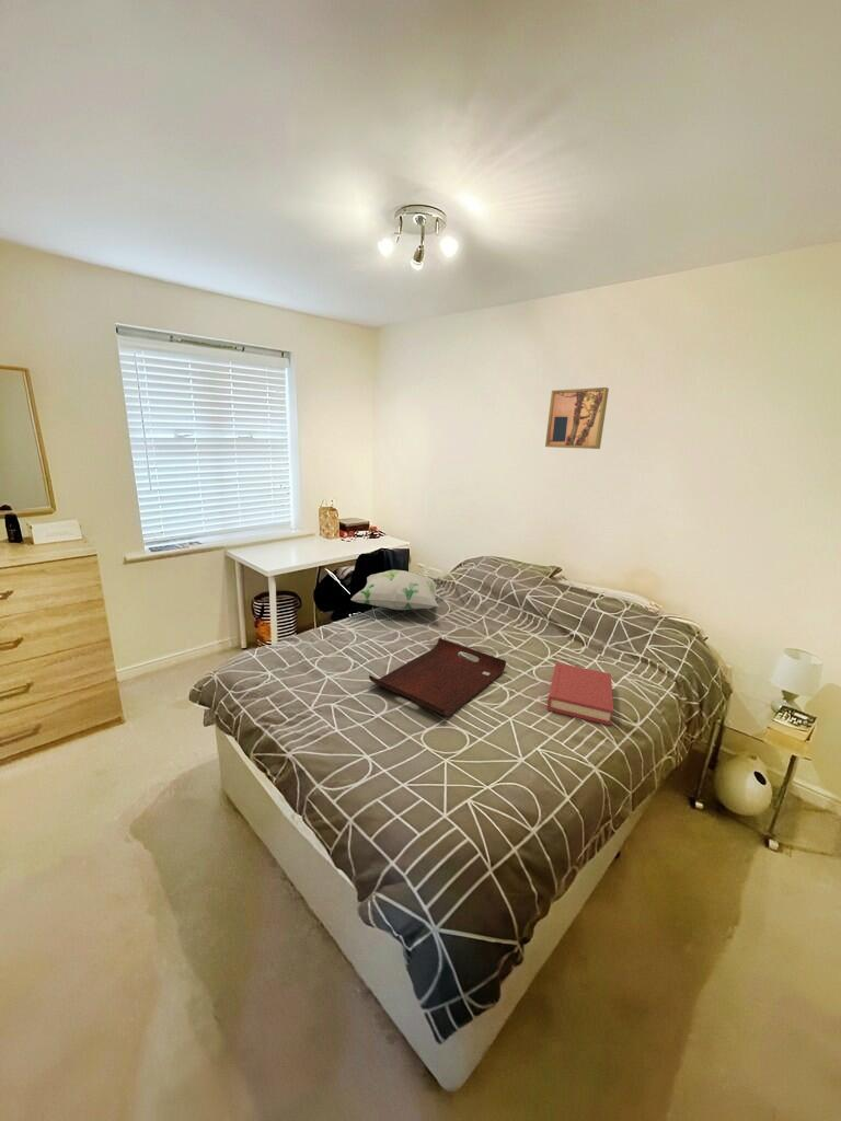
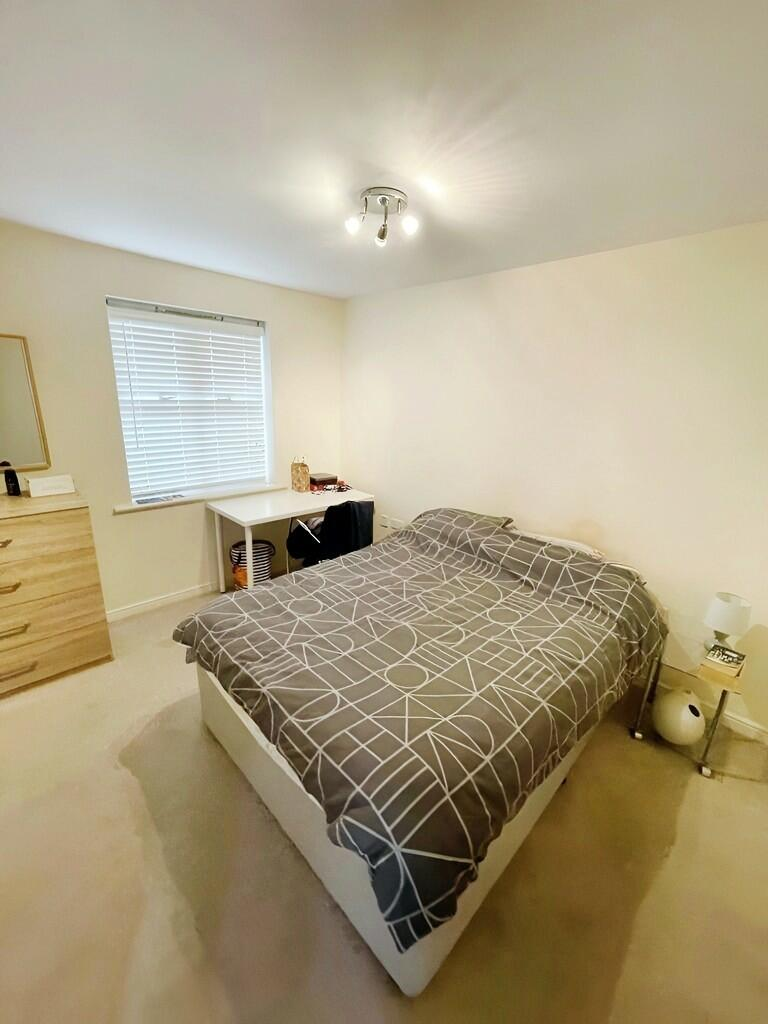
- decorative pillow [350,569,445,611]
- wall art [544,386,610,450]
- hardback book [546,662,614,727]
- serving tray [368,637,507,718]
